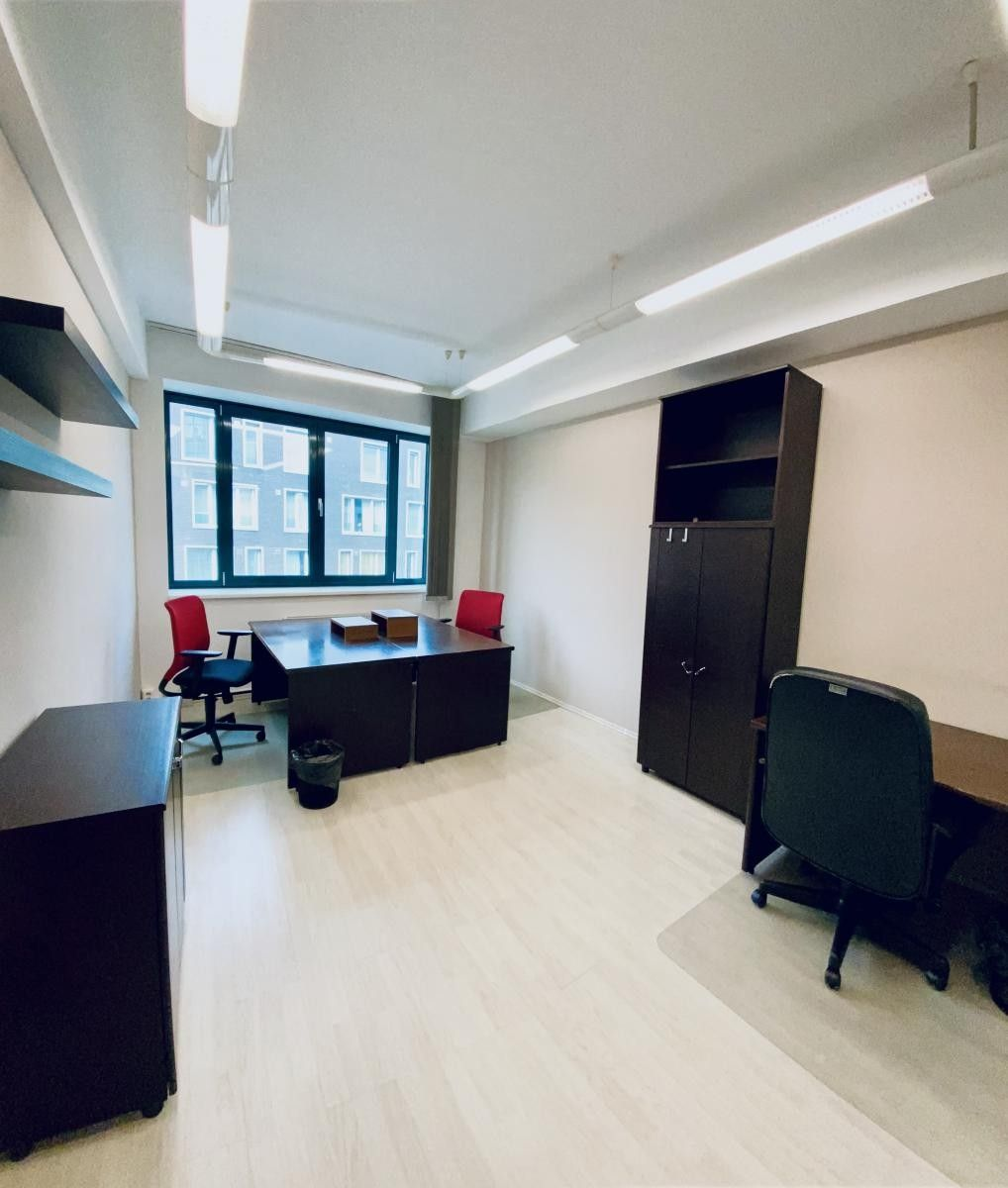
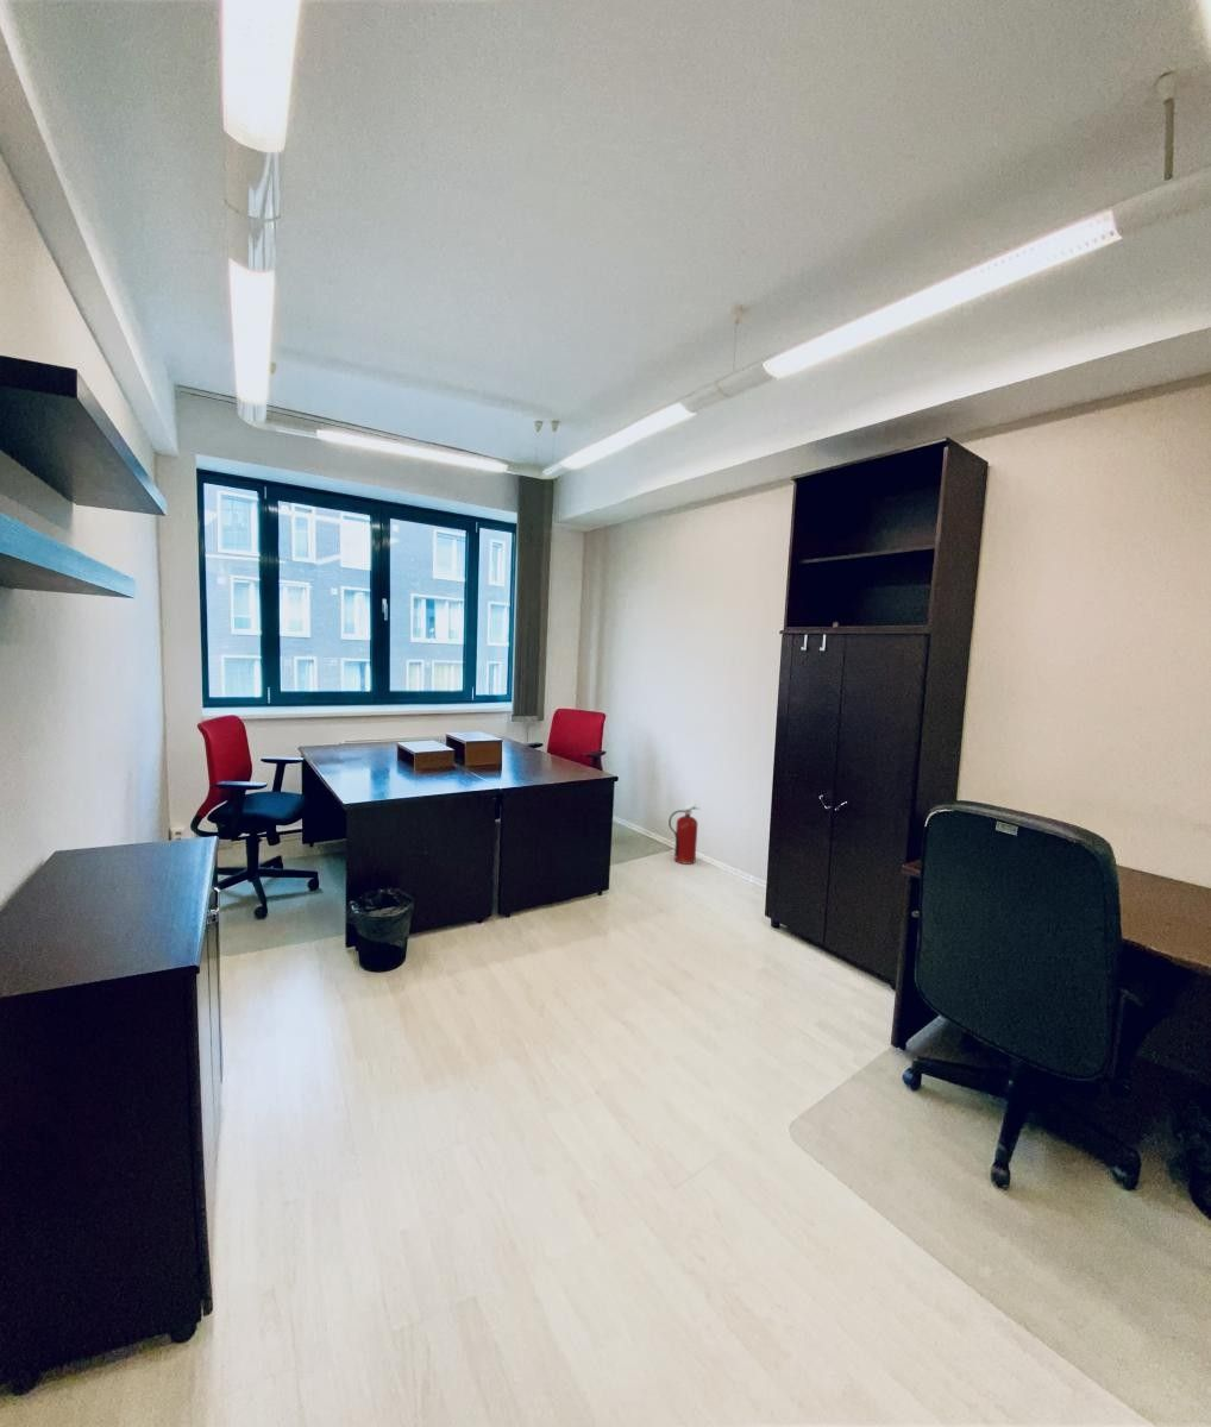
+ fire extinguisher [667,801,699,866]
